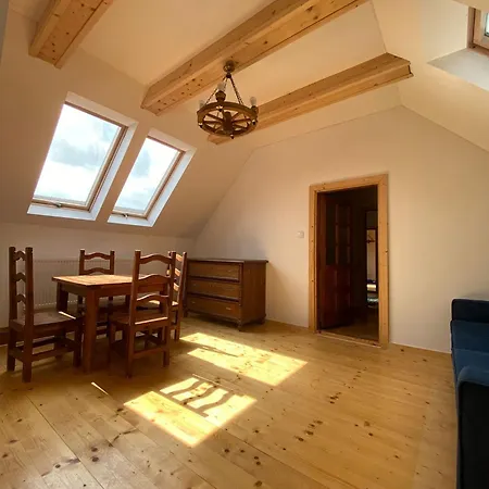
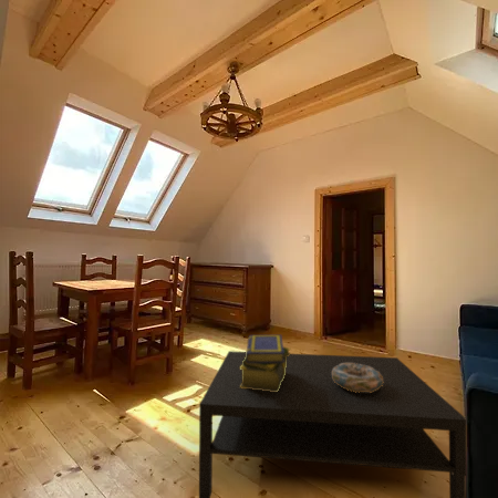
+ coffee table [198,350,467,498]
+ stack of books [240,334,292,392]
+ decorative bowl [332,363,384,393]
